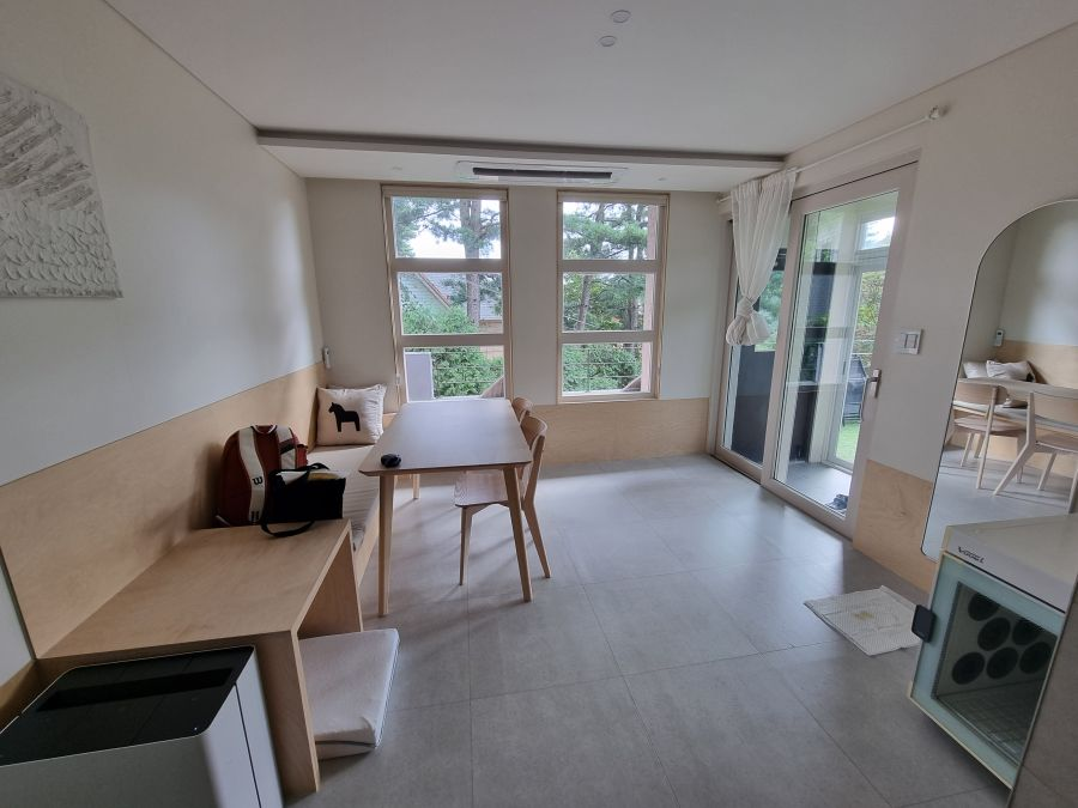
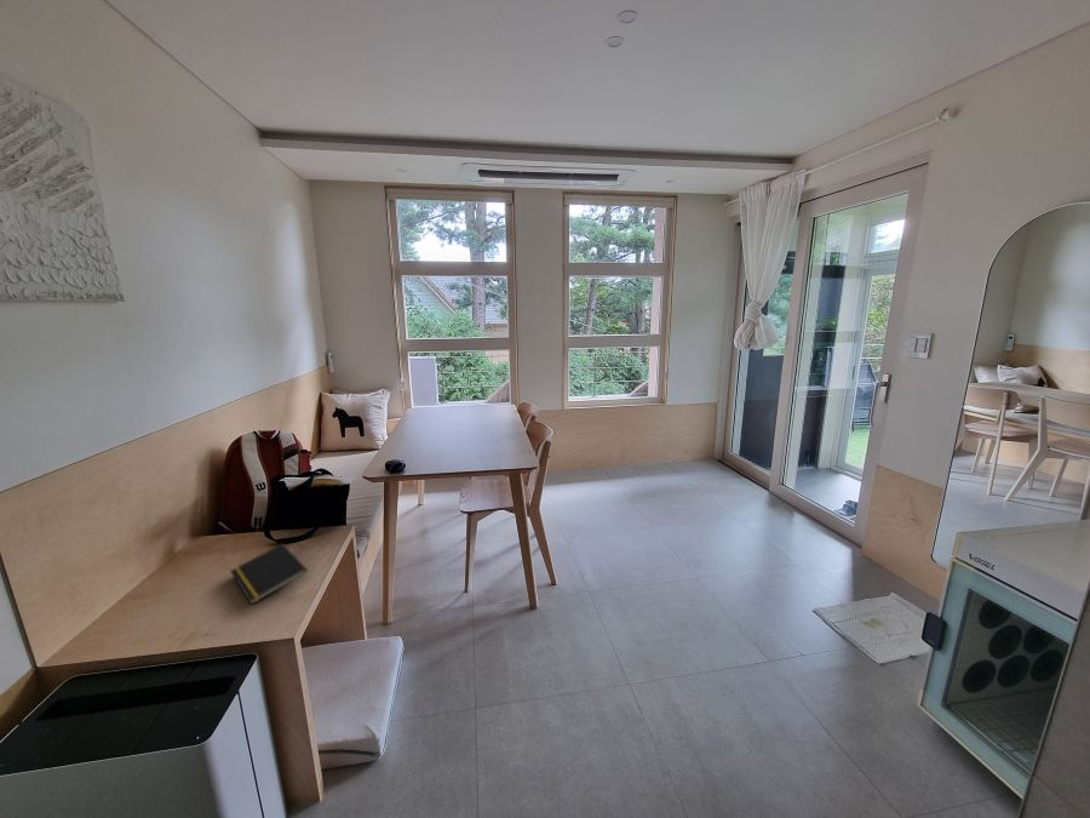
+ notepad [229,543,309,605]
